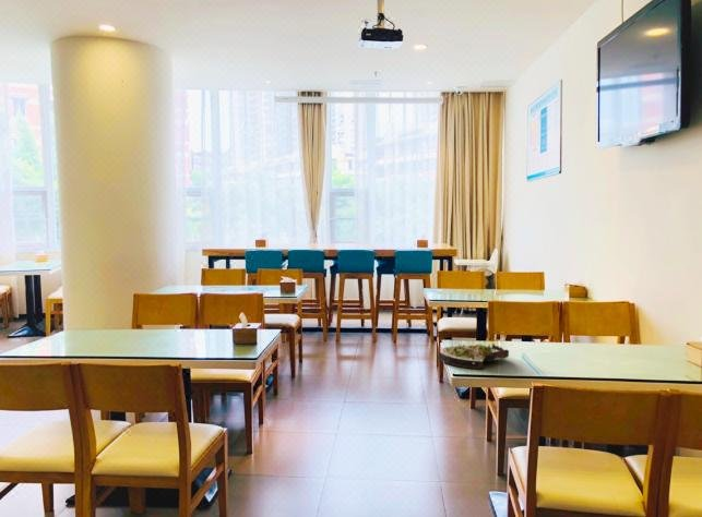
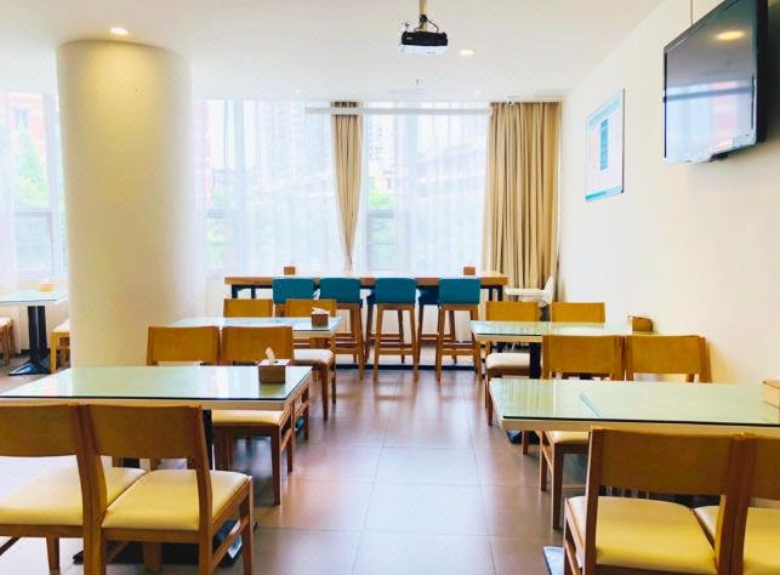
- salad plate [437,342,510,370]
